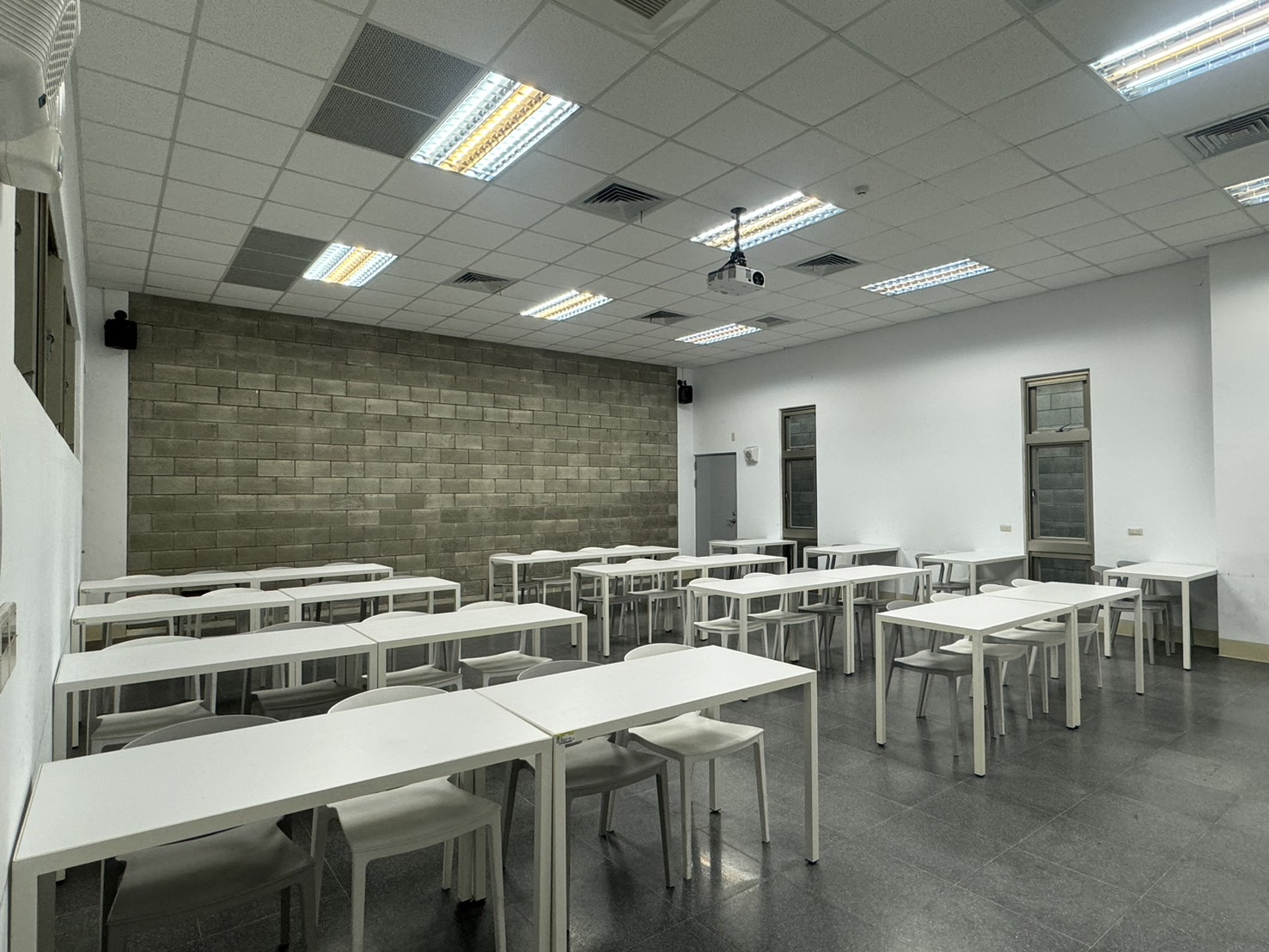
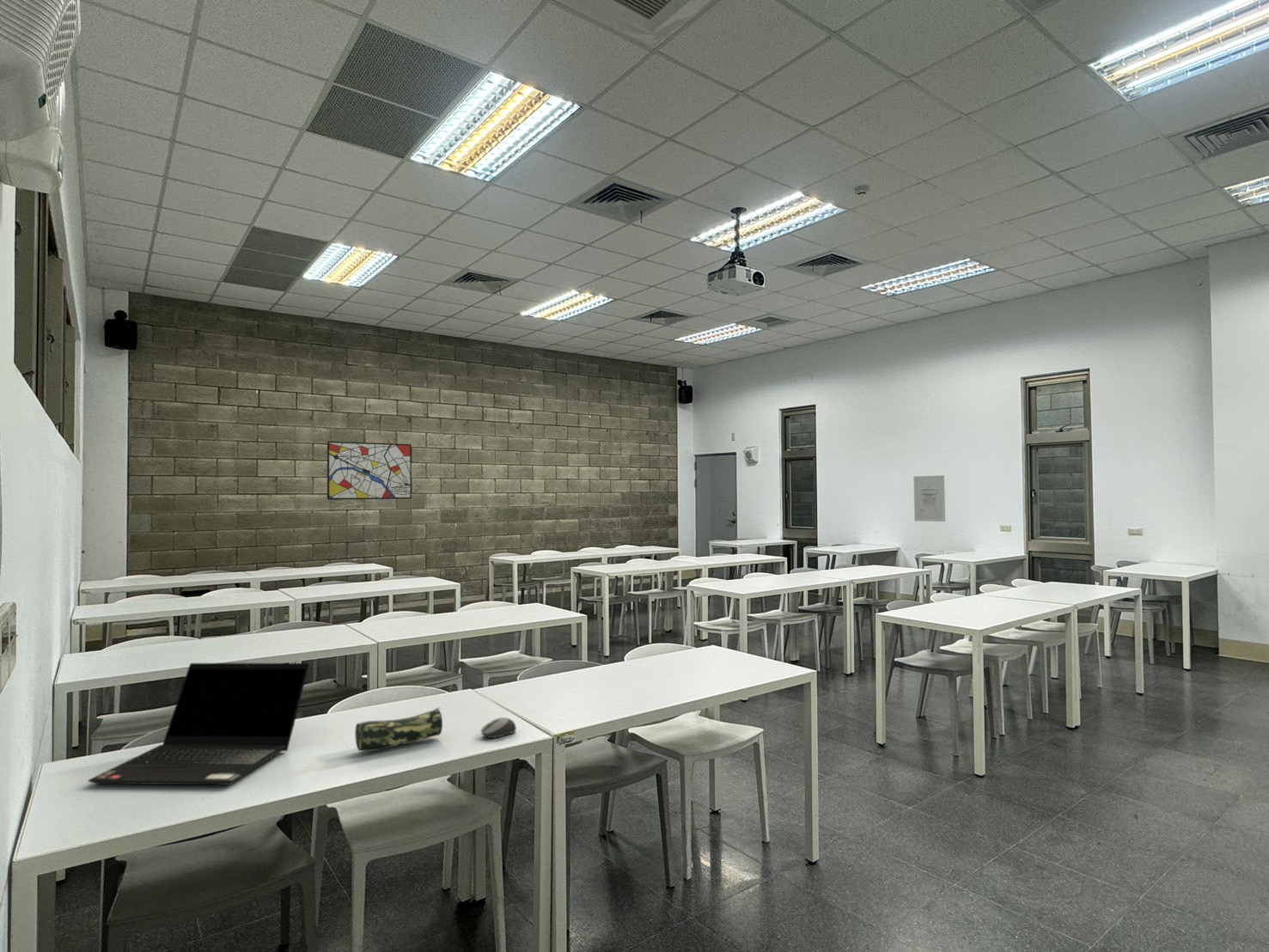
+ pencil case [354,706,443,752]
+ wall art [326,441,412,501]
+ laptop computer [87,662,310,786]
+ computer mouse [480,717,517,739]
+ wall art [912,474,946,522]
